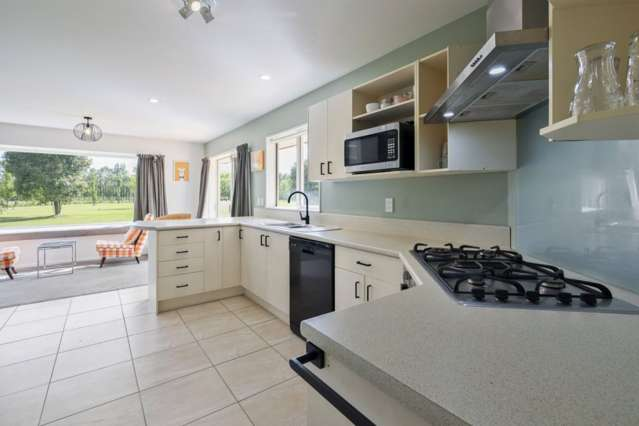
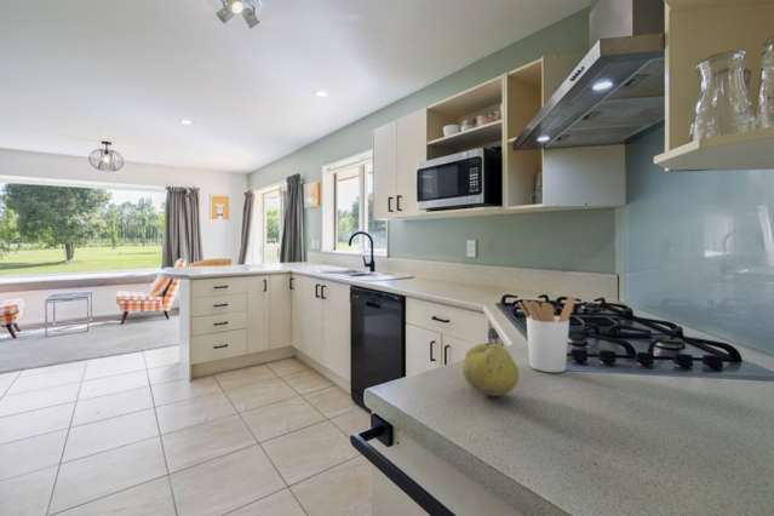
+ utensil holder [517,296,577,373]
+ fruit [461,343,521,396]
